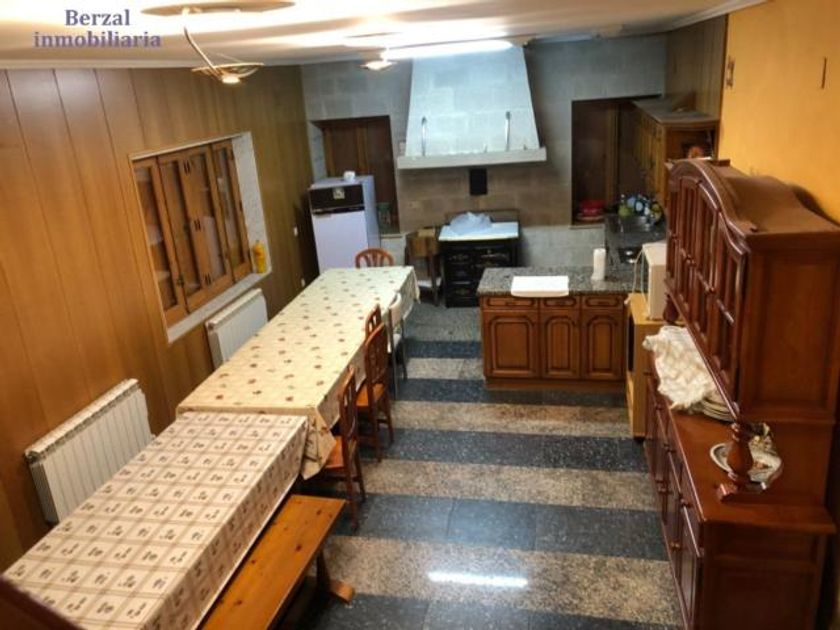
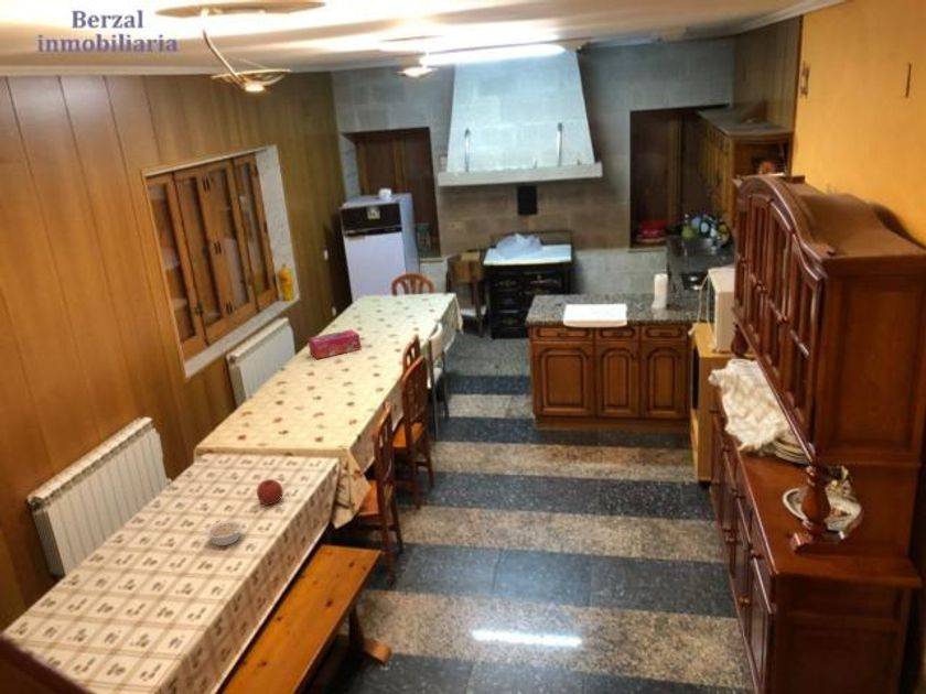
+ fruit [256,478,284,506]
+ tissue box [306,328,362,360]
+ legume [204,519,244,546]
